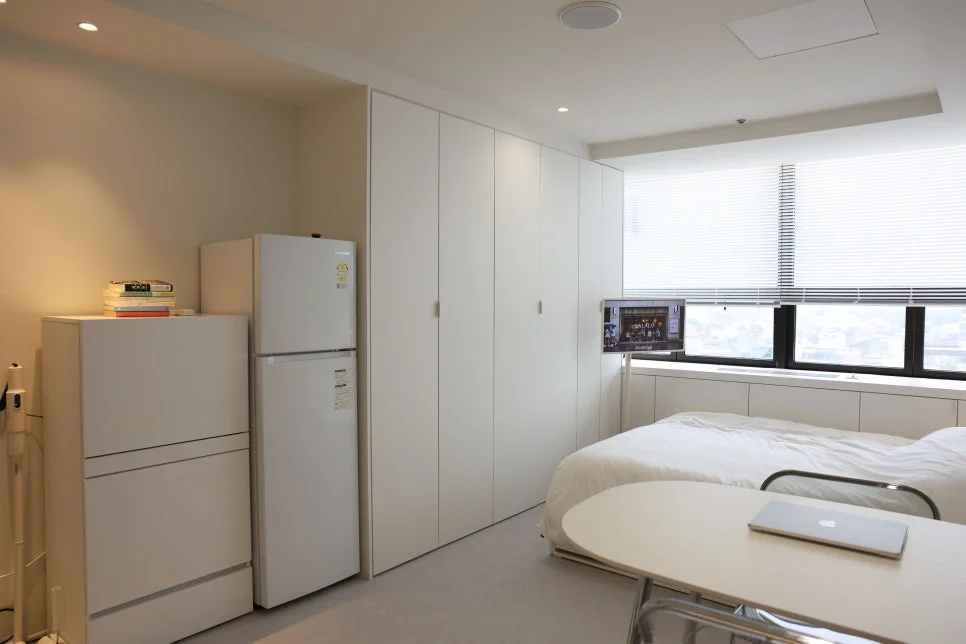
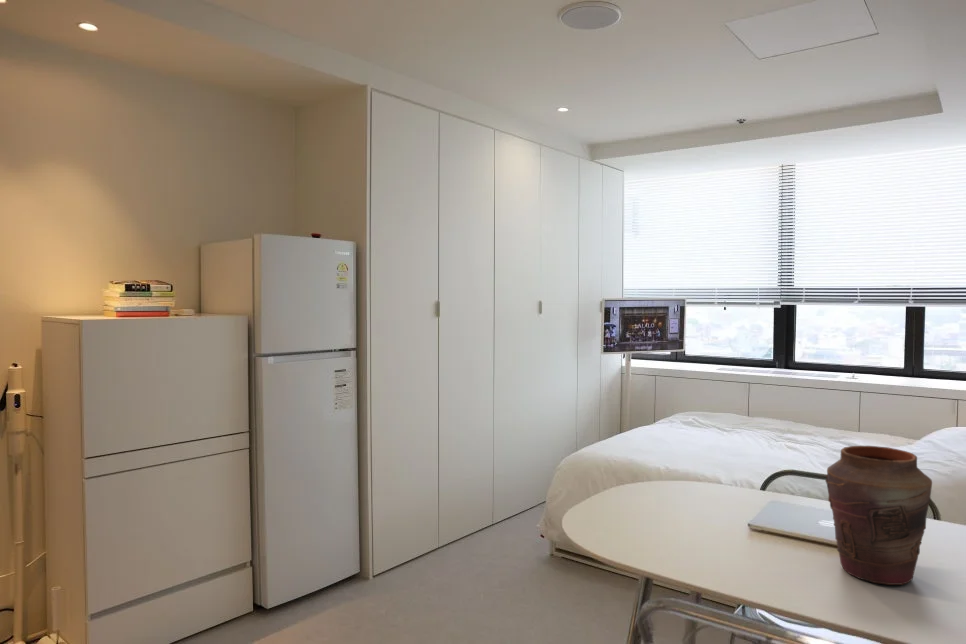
+ vase [824,445,933,586]
